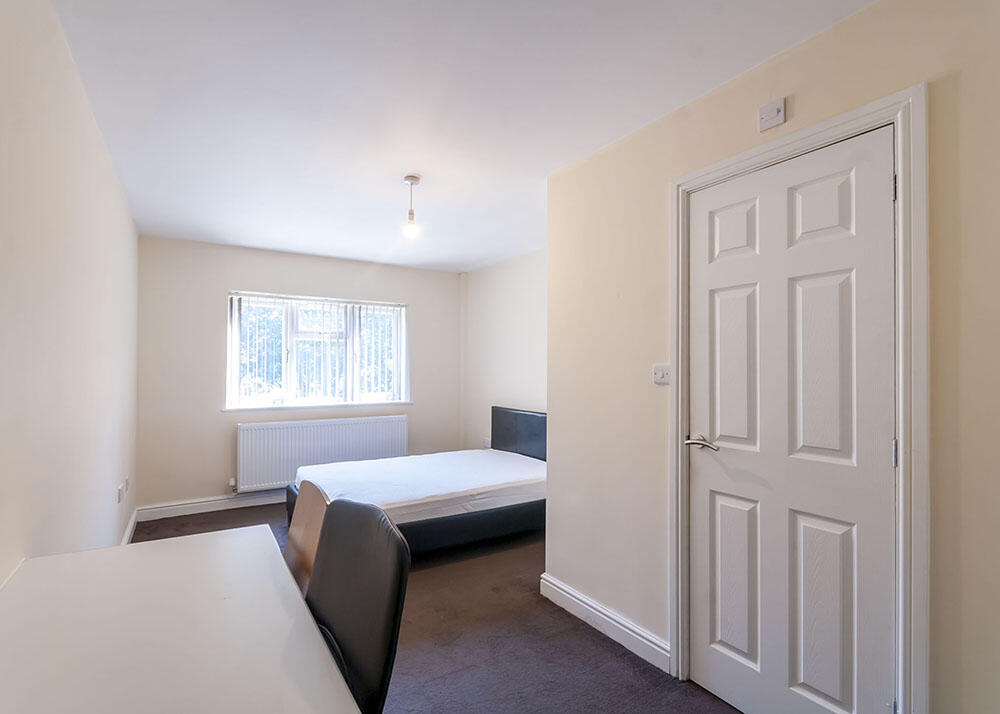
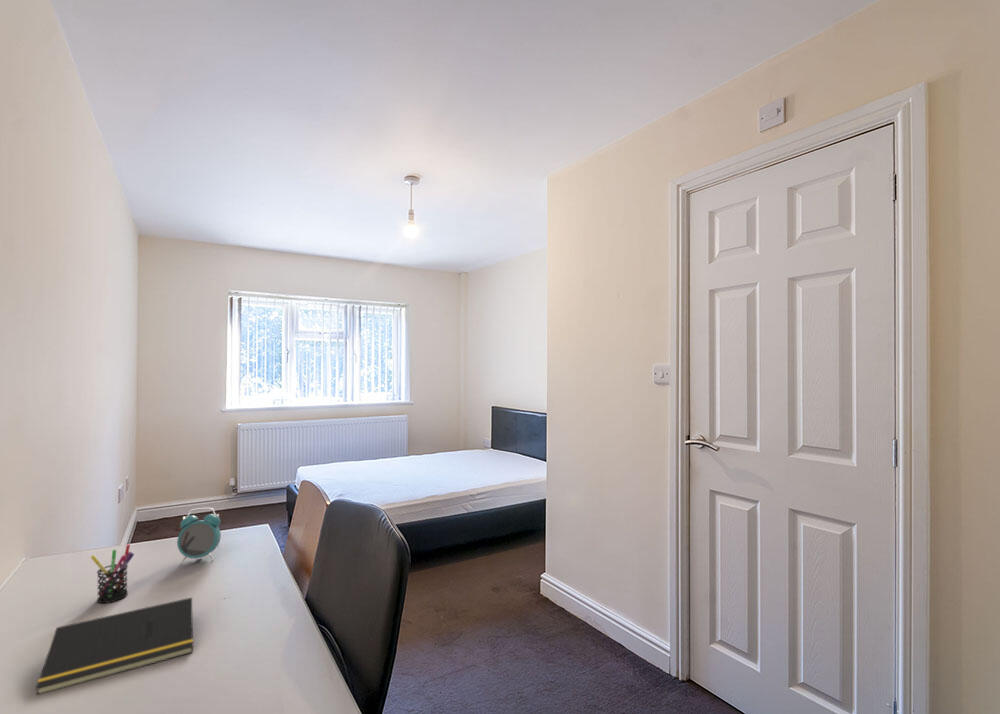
+ pen holder [90,543,135,604]
+ notepad [35,596,194,696]
+ alarm clock [176,507,222,564]
